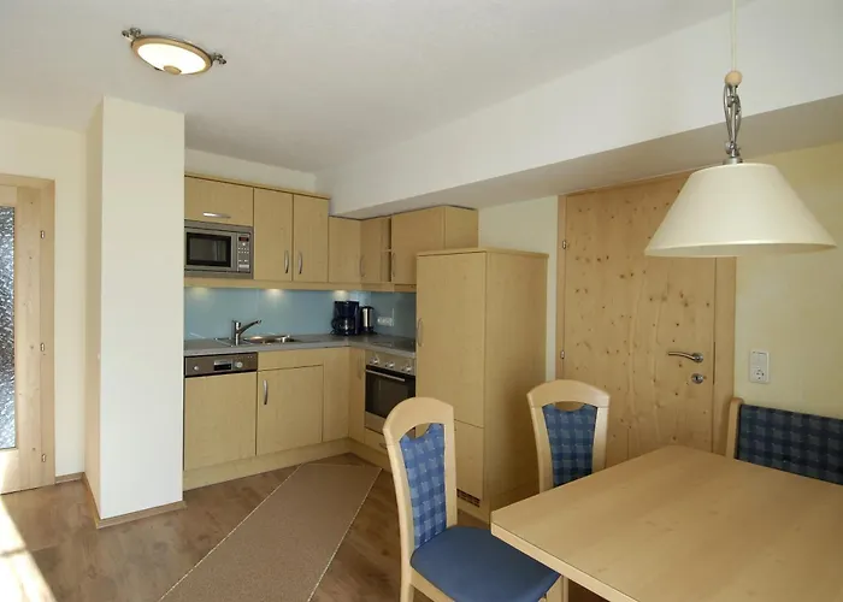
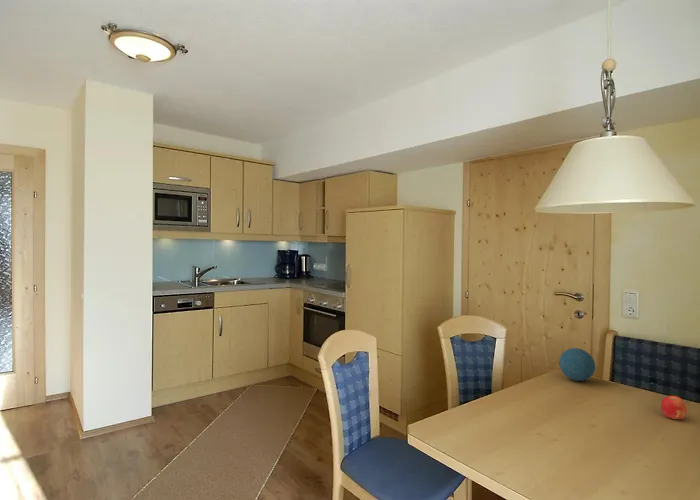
+ fruit [660,395,688,420]
+ decorative orb [558,347,596,382]
